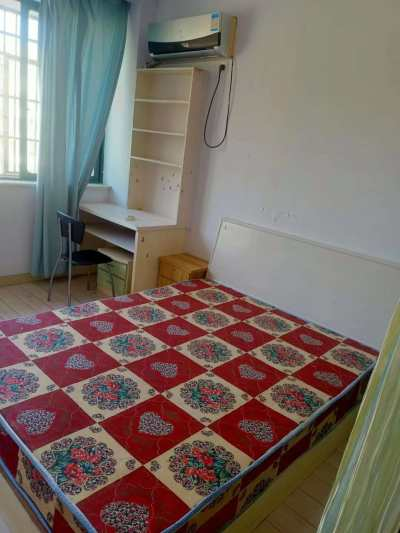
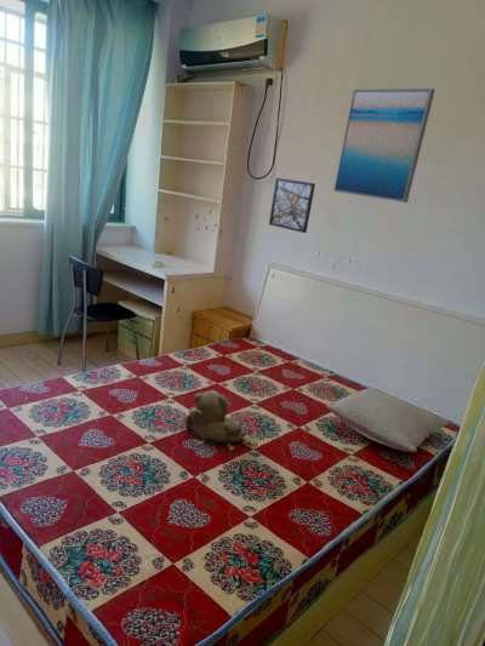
+ teddy bear [182,389,261,453]
+ pillow [325,387,451,453]
+ wall art [332,87,436,204]
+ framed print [268,177,316,234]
